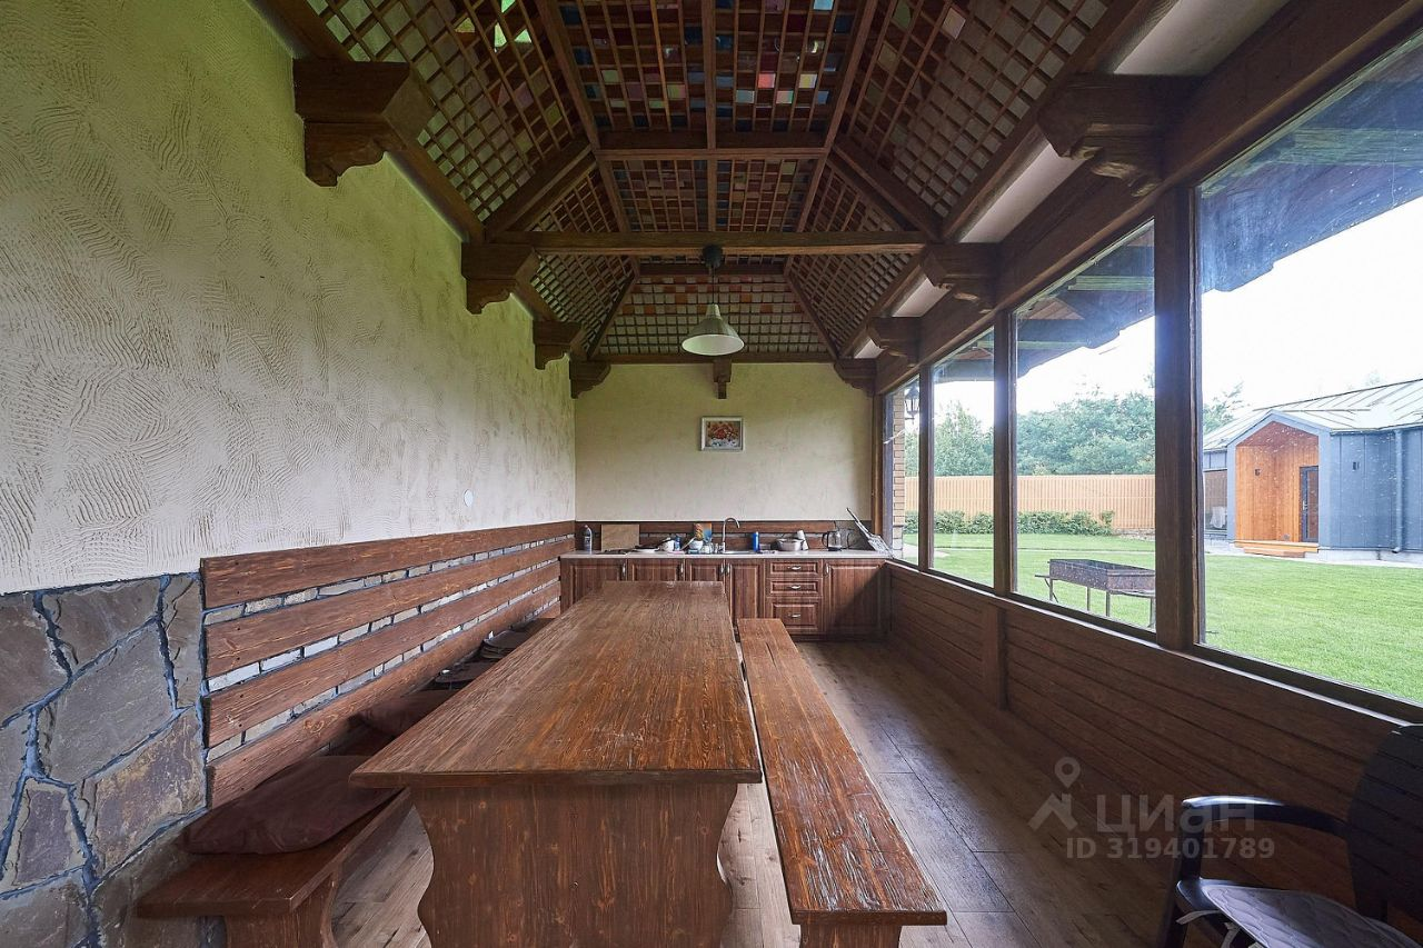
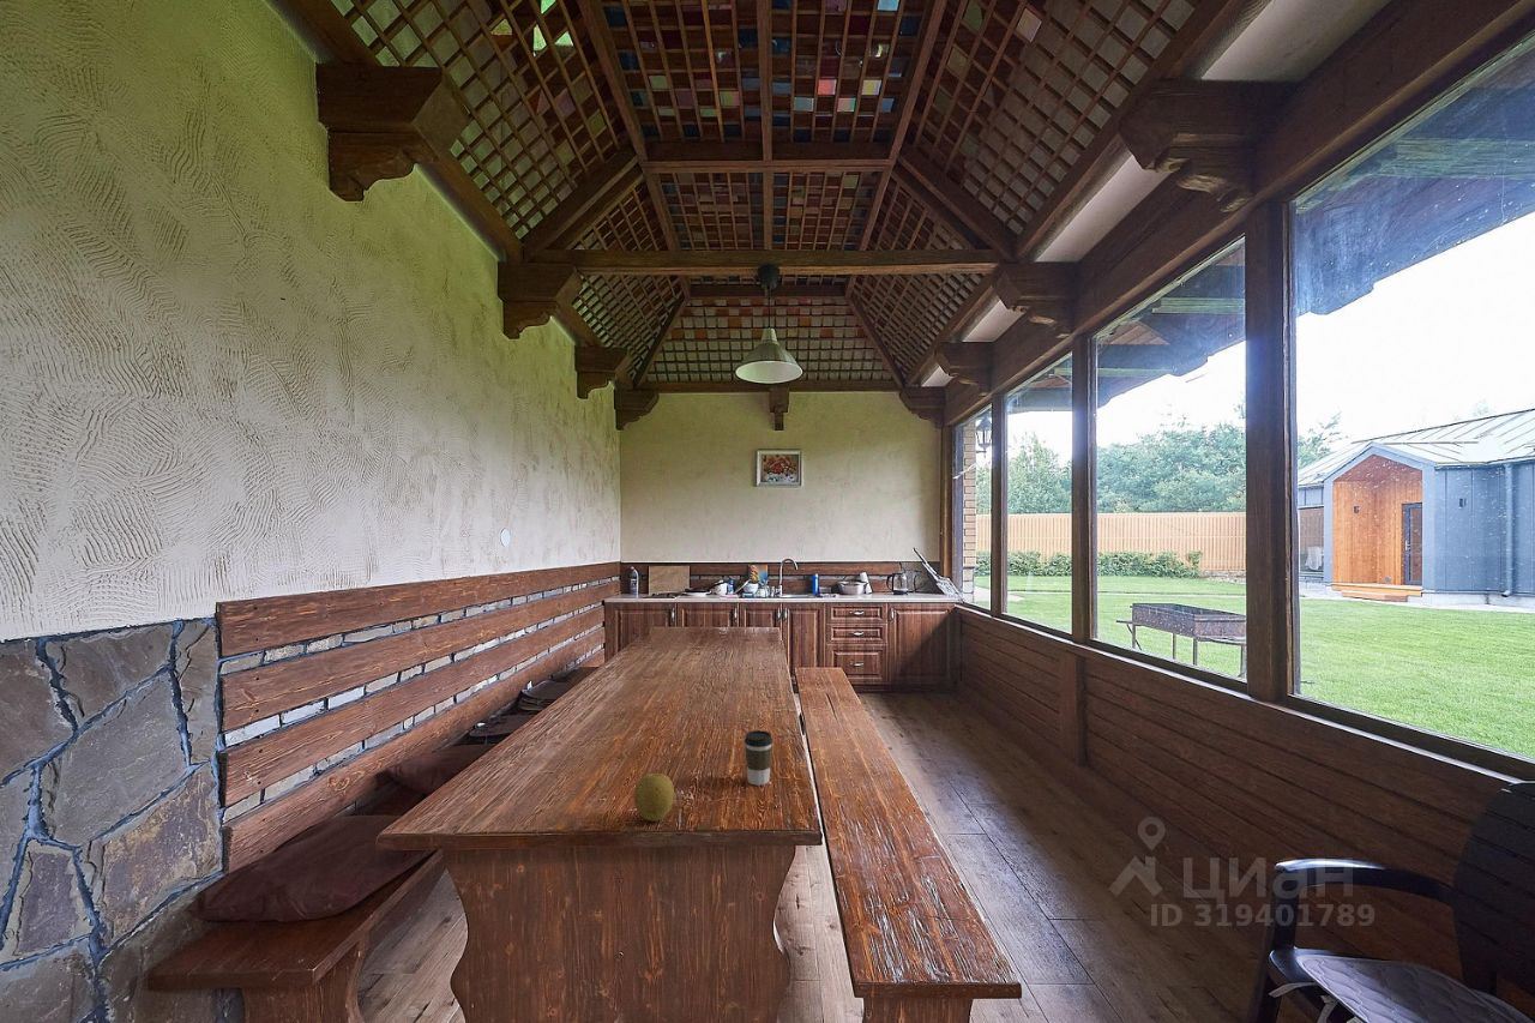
+ fruit [633,772,675,823]
+ coffee cup [744,729,773,787]
